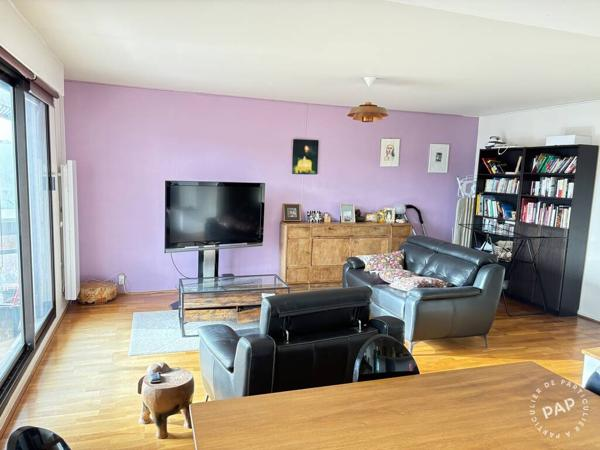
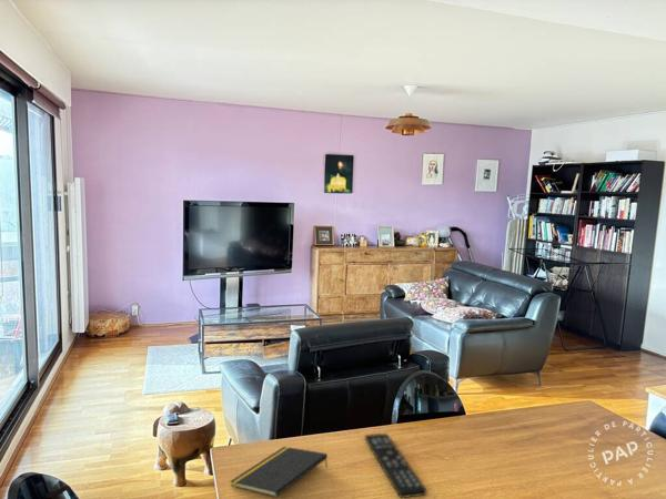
+ remote control [364,432,428,499]
+ notepad [230,446,329,498]
